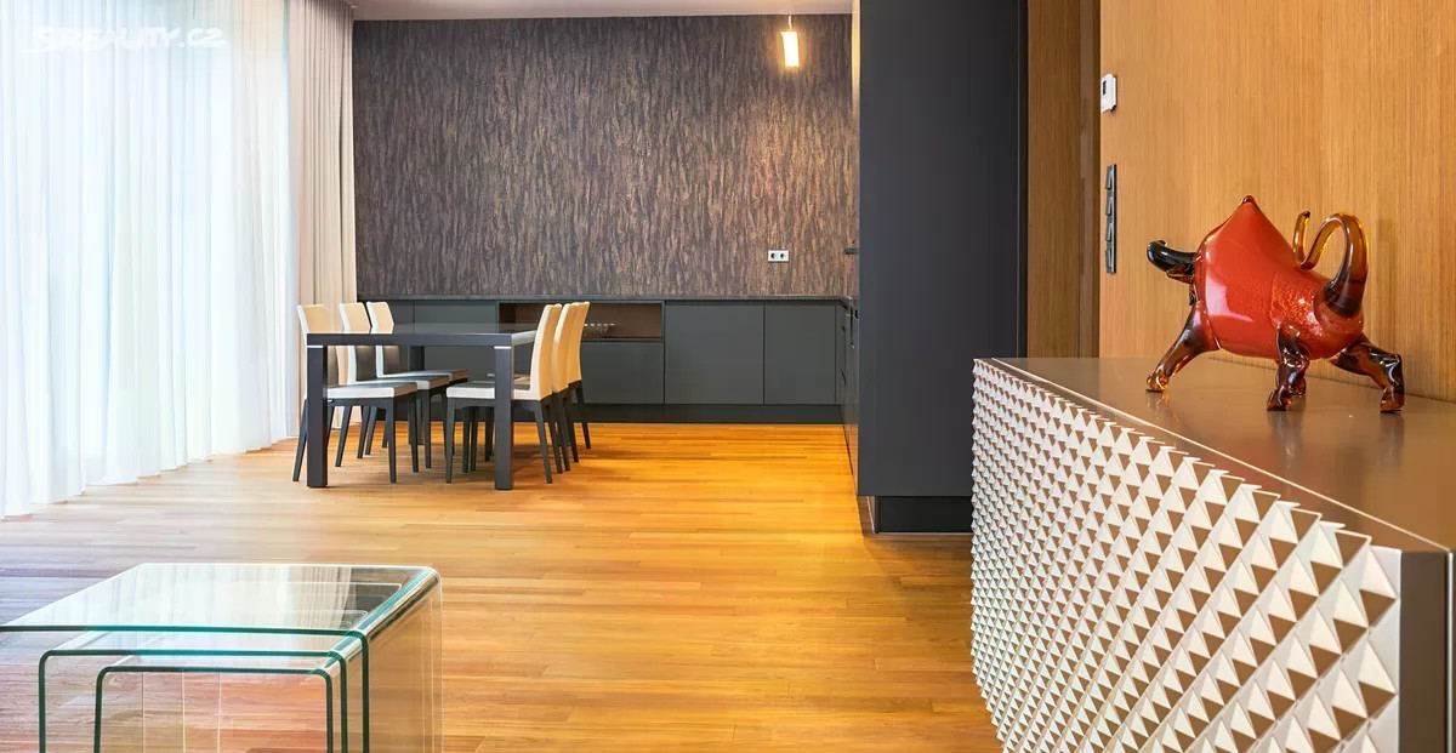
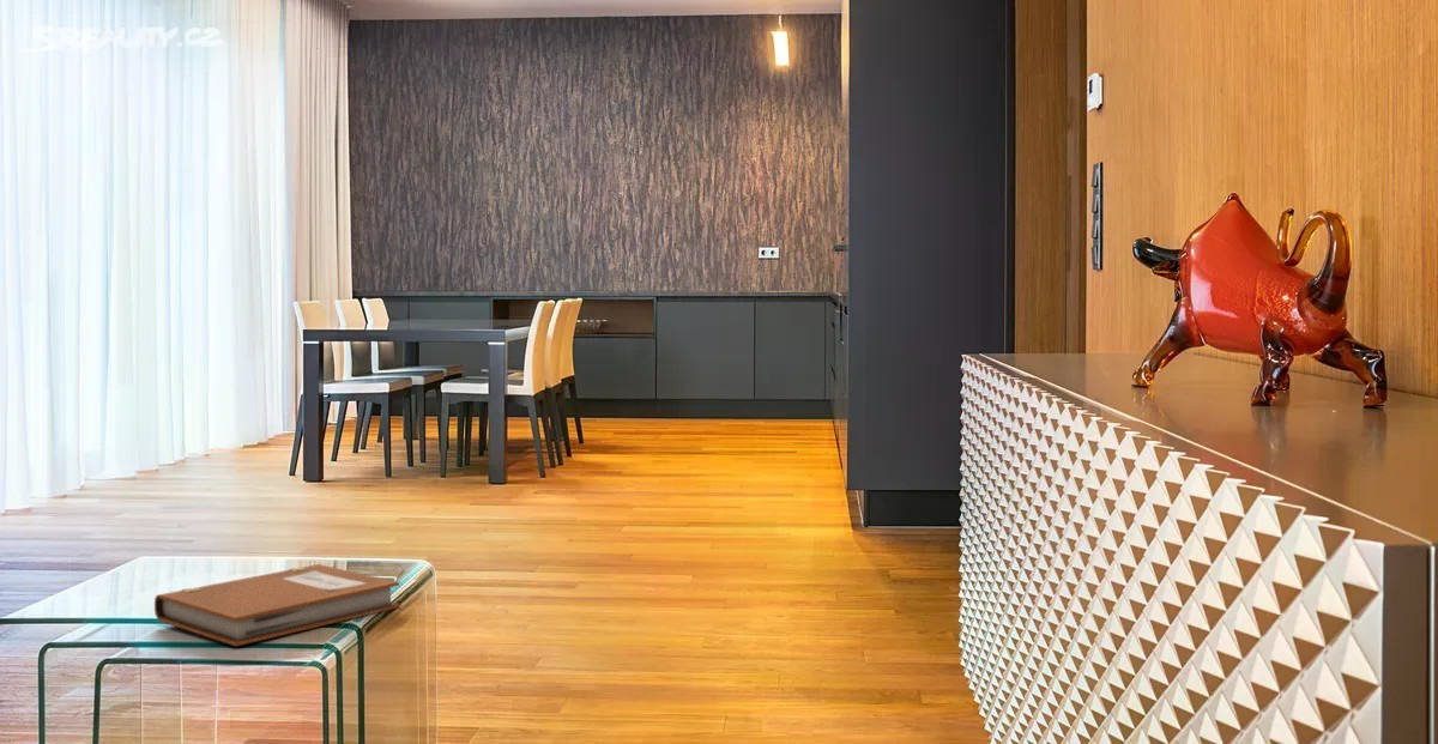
+ notebook [153,563,401,647]
